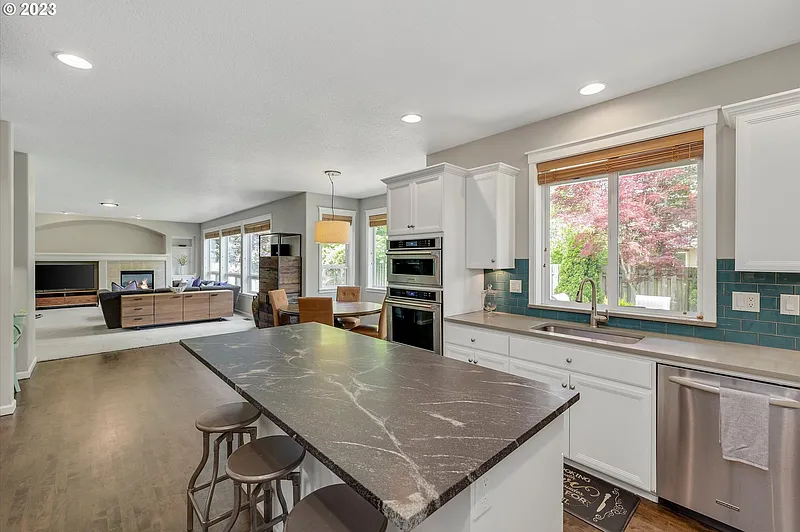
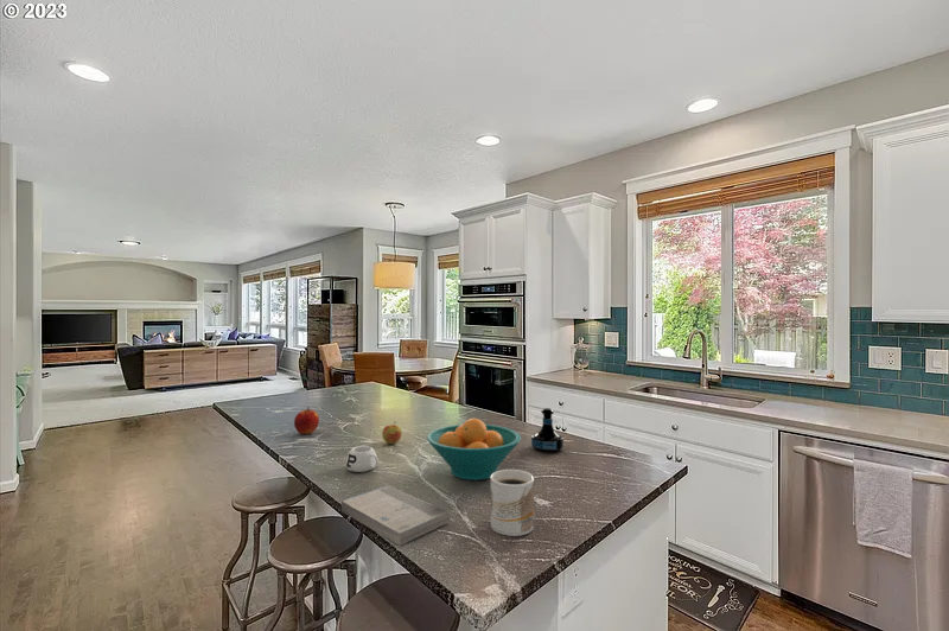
+ apple [293,407,320,435]
+ book [340,484,452,547]
+ fruit bowl [426,418,522,482]
+ mug [345,445,380,473]
+ mug [489,469,535,537]
+ tequila bottle [530,407,565,454]
+ apple [381,422,403,445]
